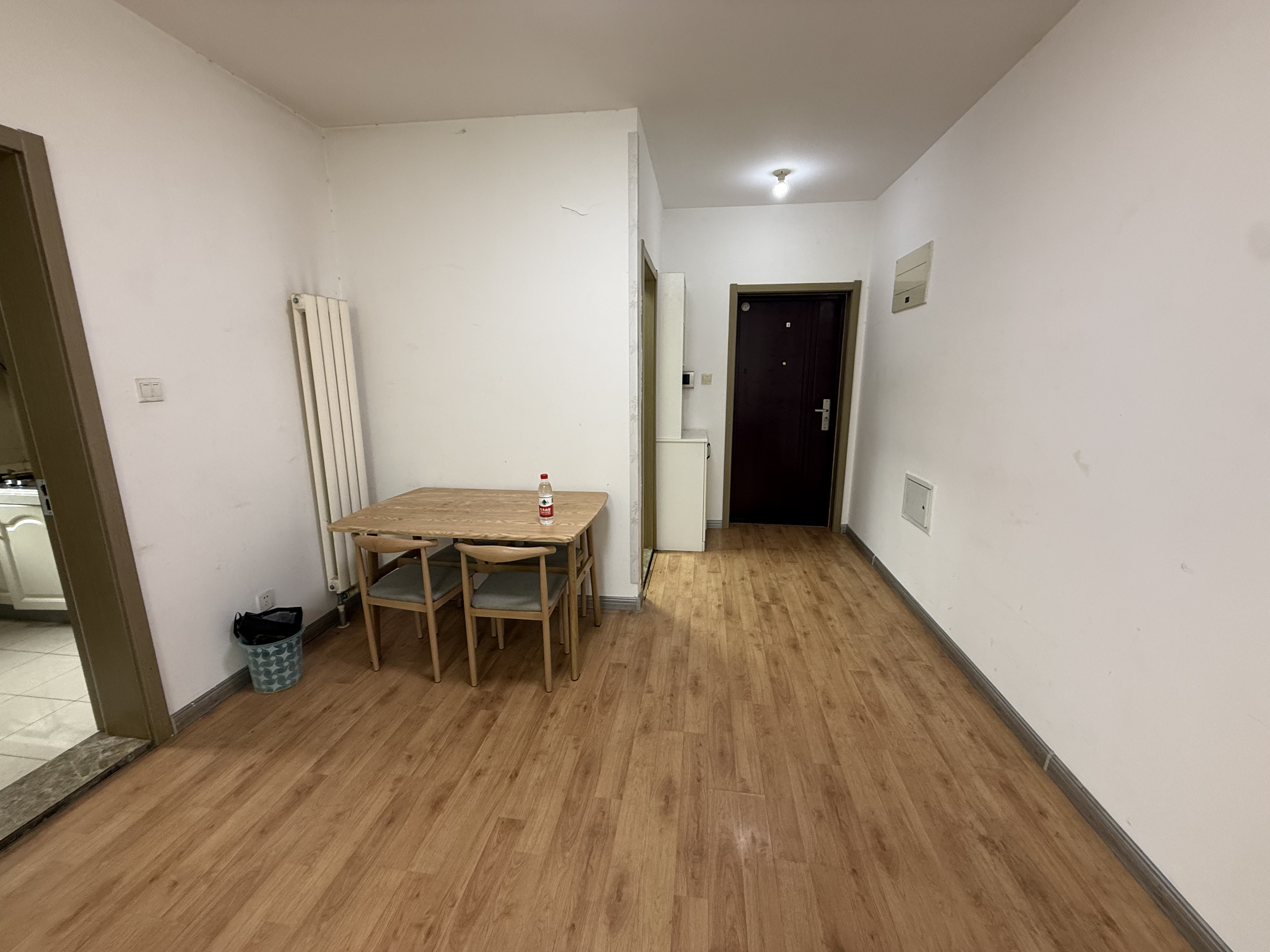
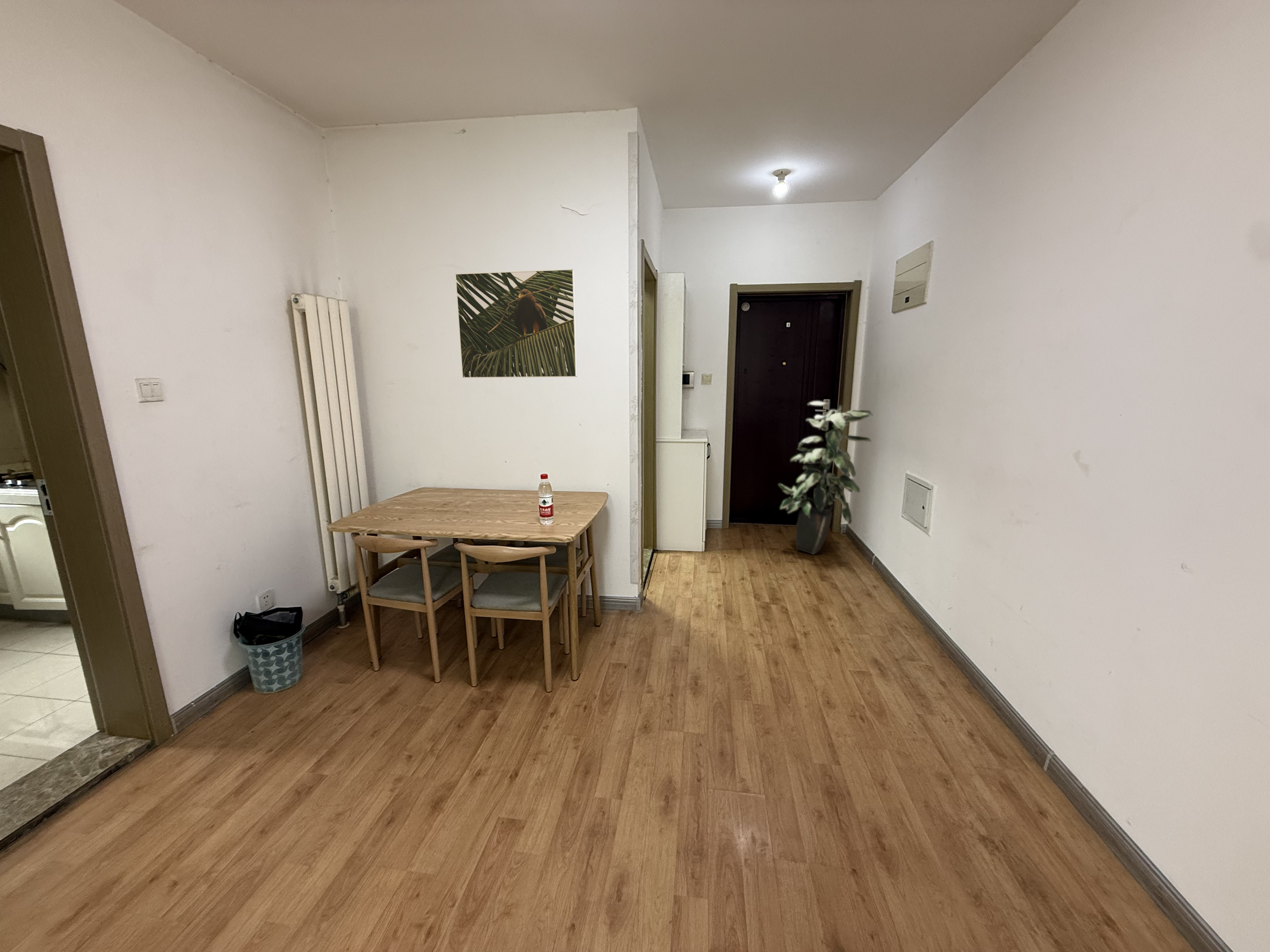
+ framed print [455,269,578,378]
+ indoor plant [778,401,873,555]
